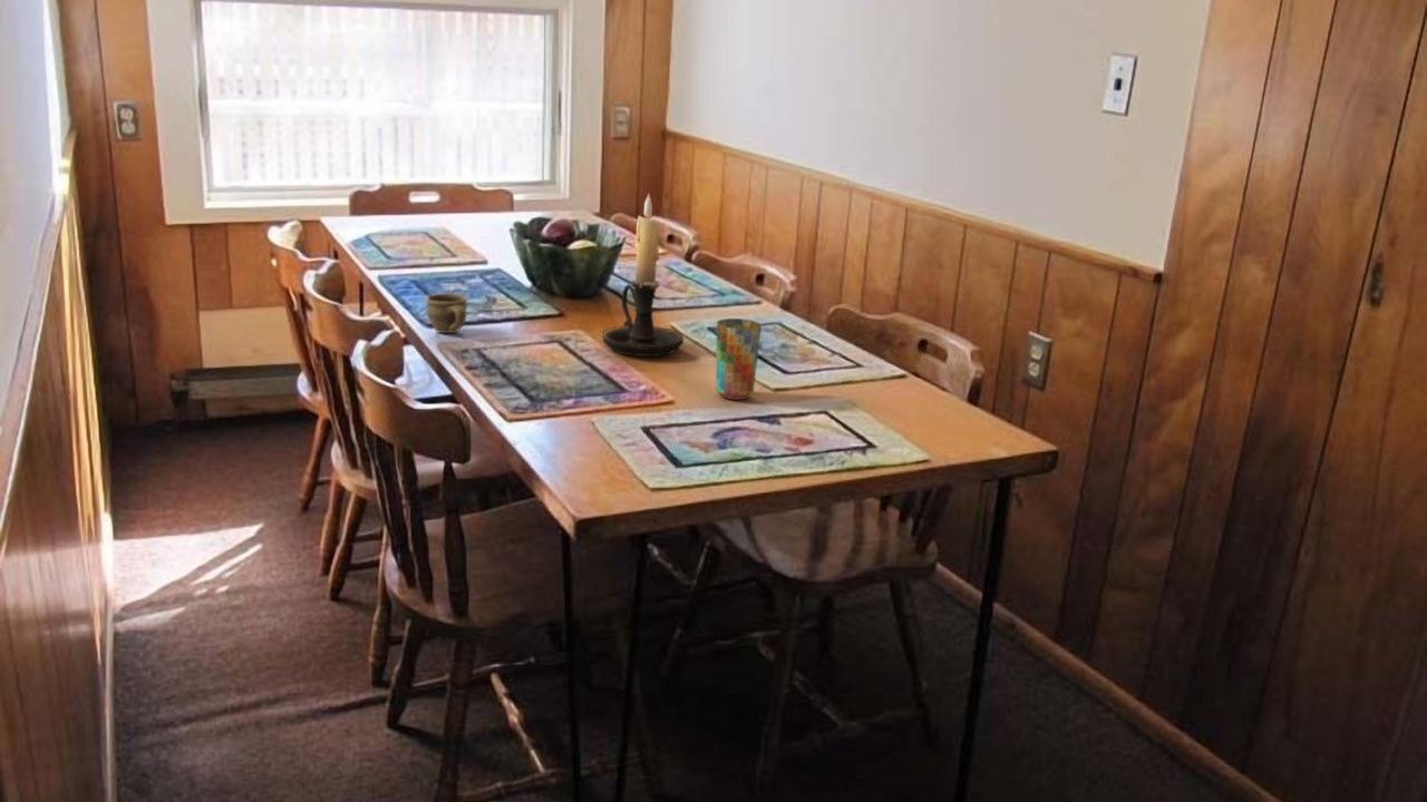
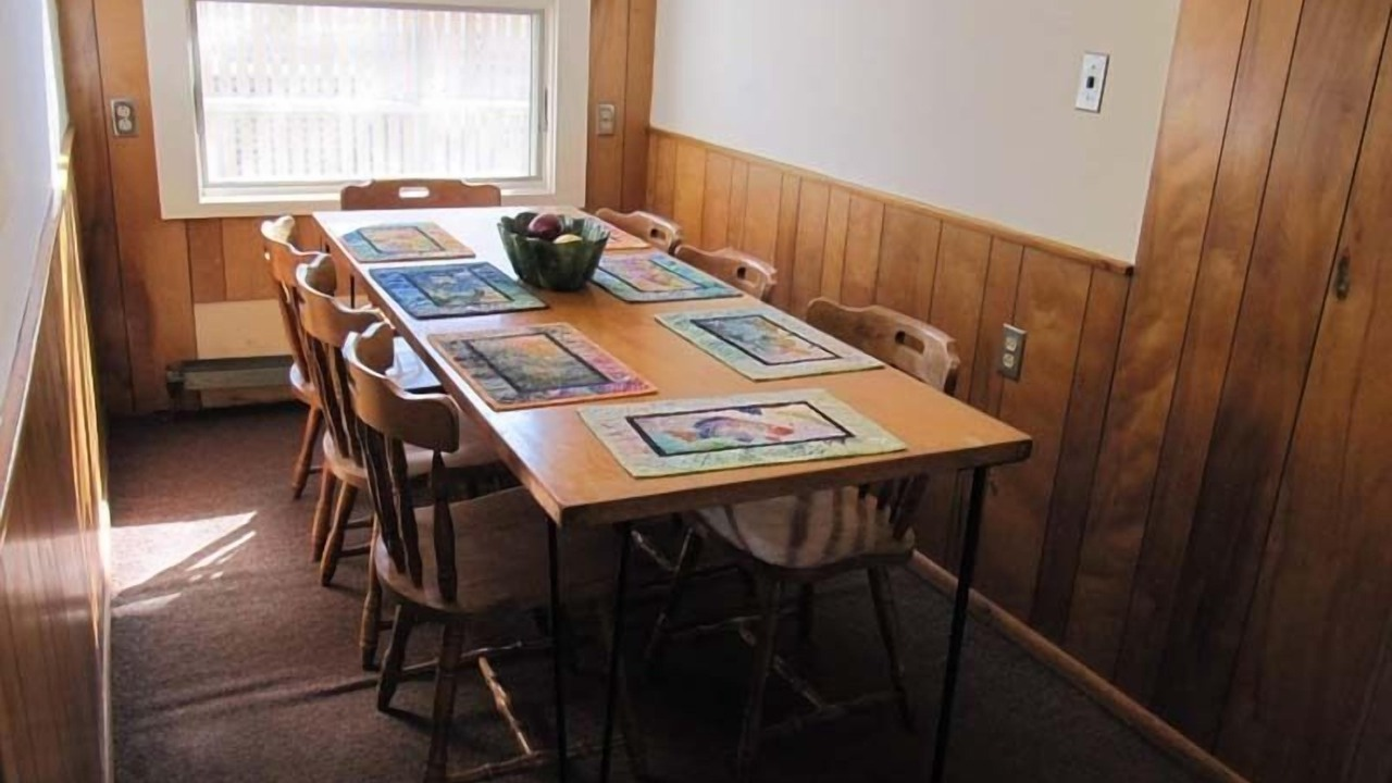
- cup [425,293,468,334]
- cup [715,317,763,401]
- candle holder [602,193,685,358]
